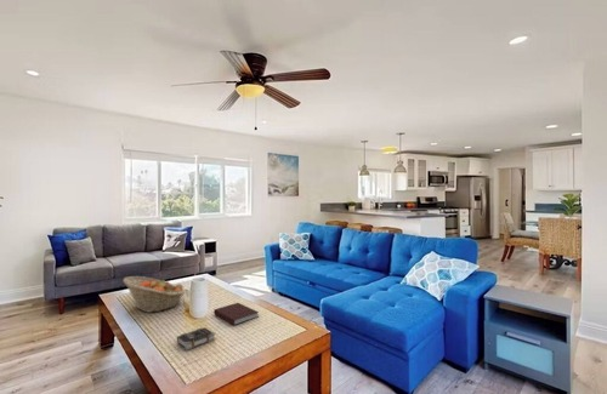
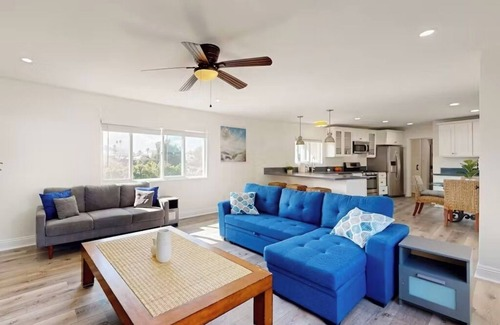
- notebook [212,302,260,326]
- fruit basket [123,275,187,314]
- book [176,326,216,352]
